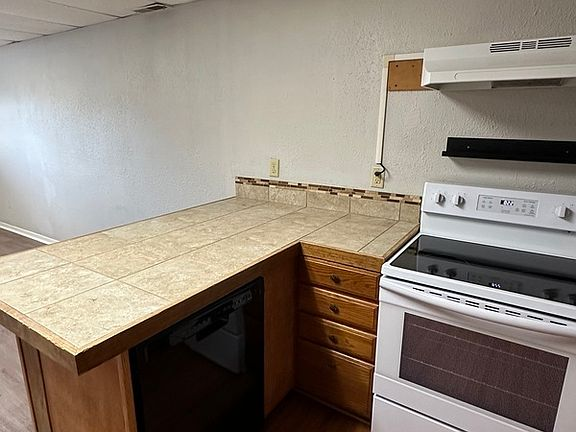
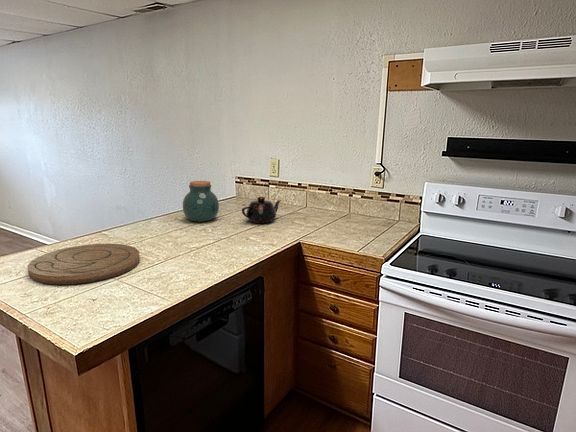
+ cutting board [27,243,141,285]
+ jar [182,180,220,223]
+ teapot [241,196,282,224]
